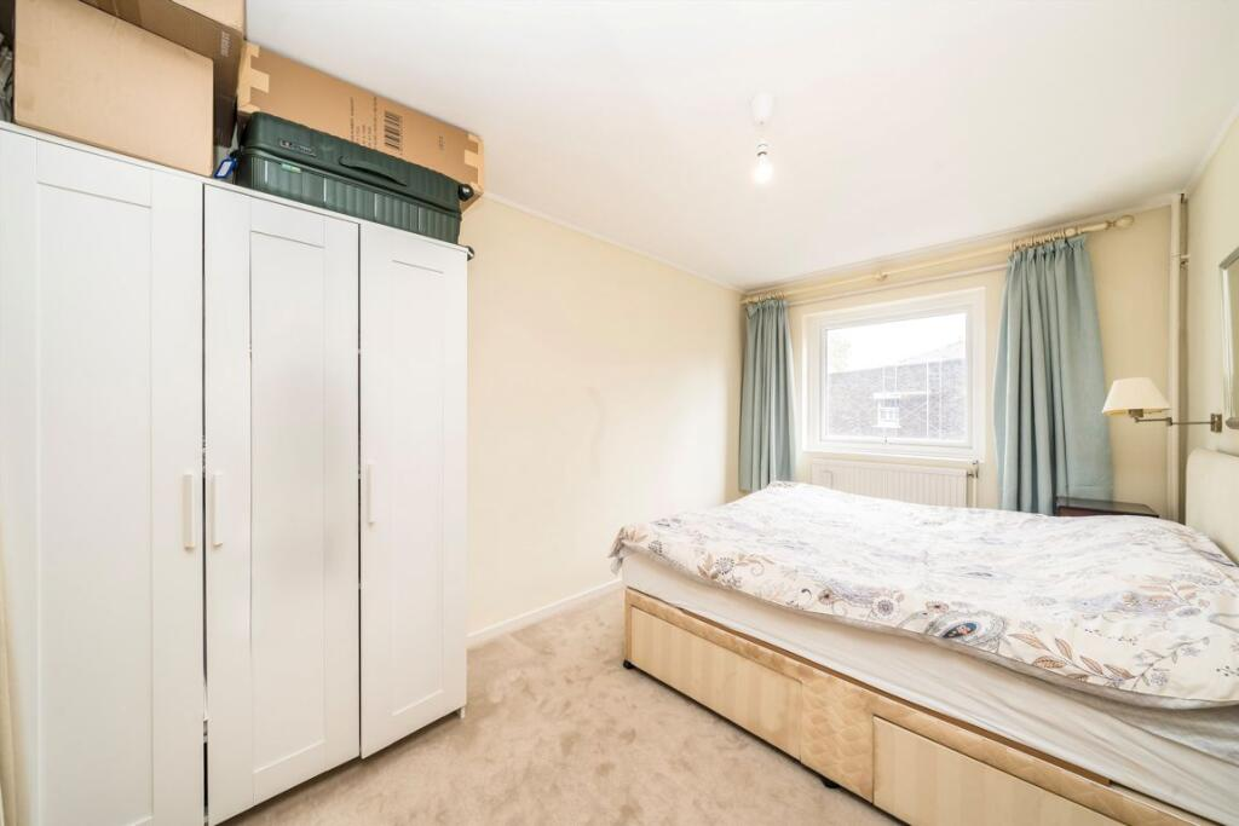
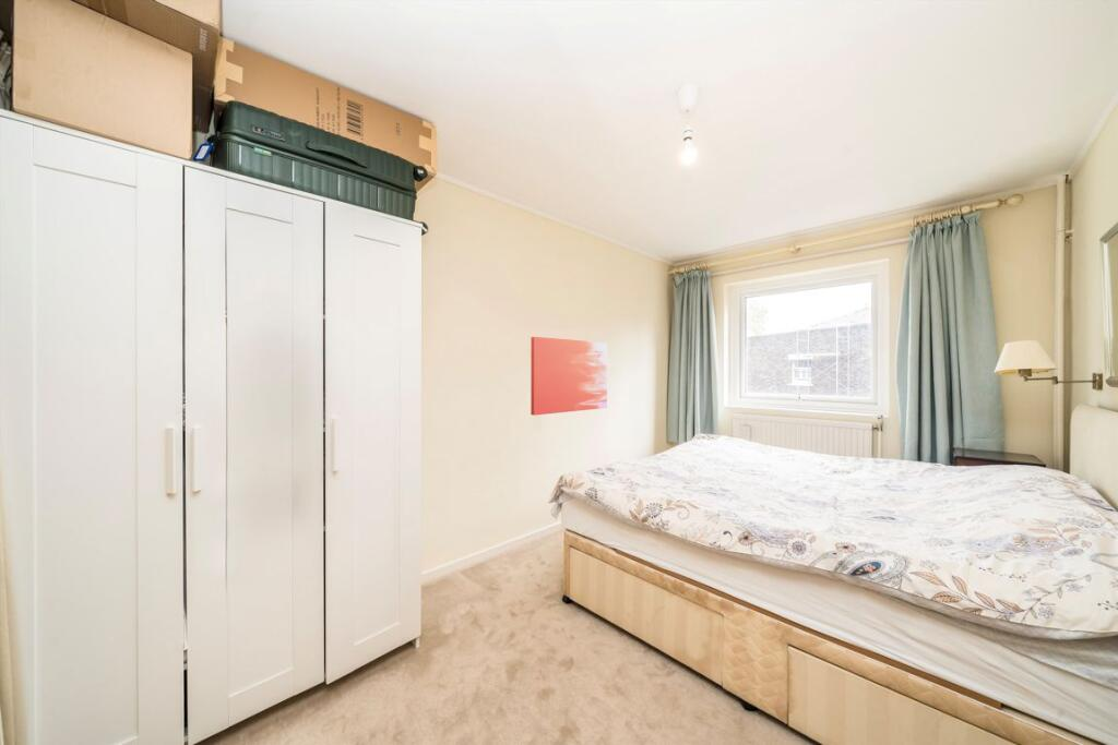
+ wall art [530,336,608,417]
